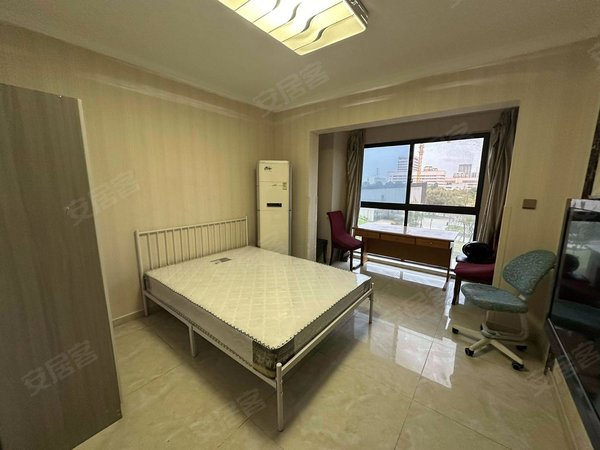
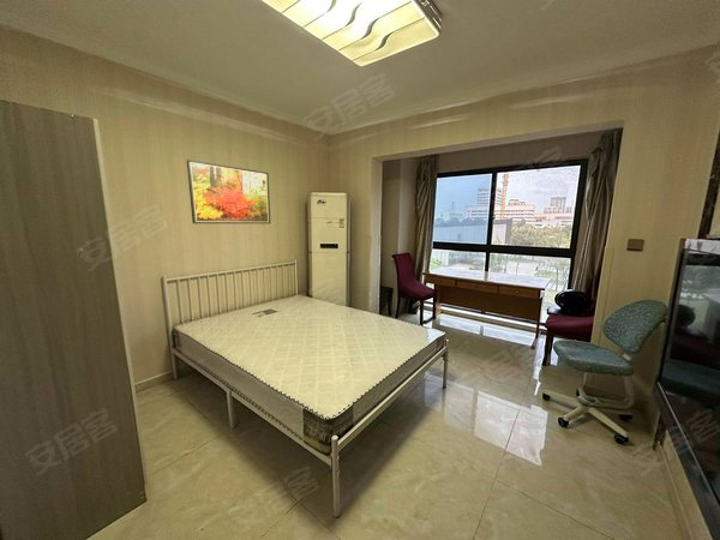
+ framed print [186,158,271,224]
